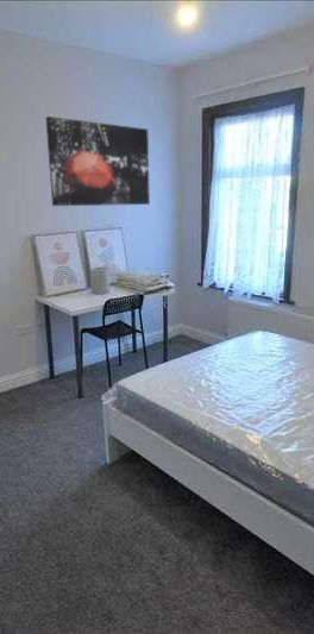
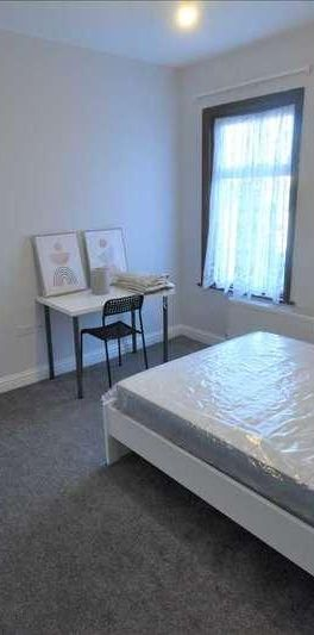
- wall art [44,115,151,207]
